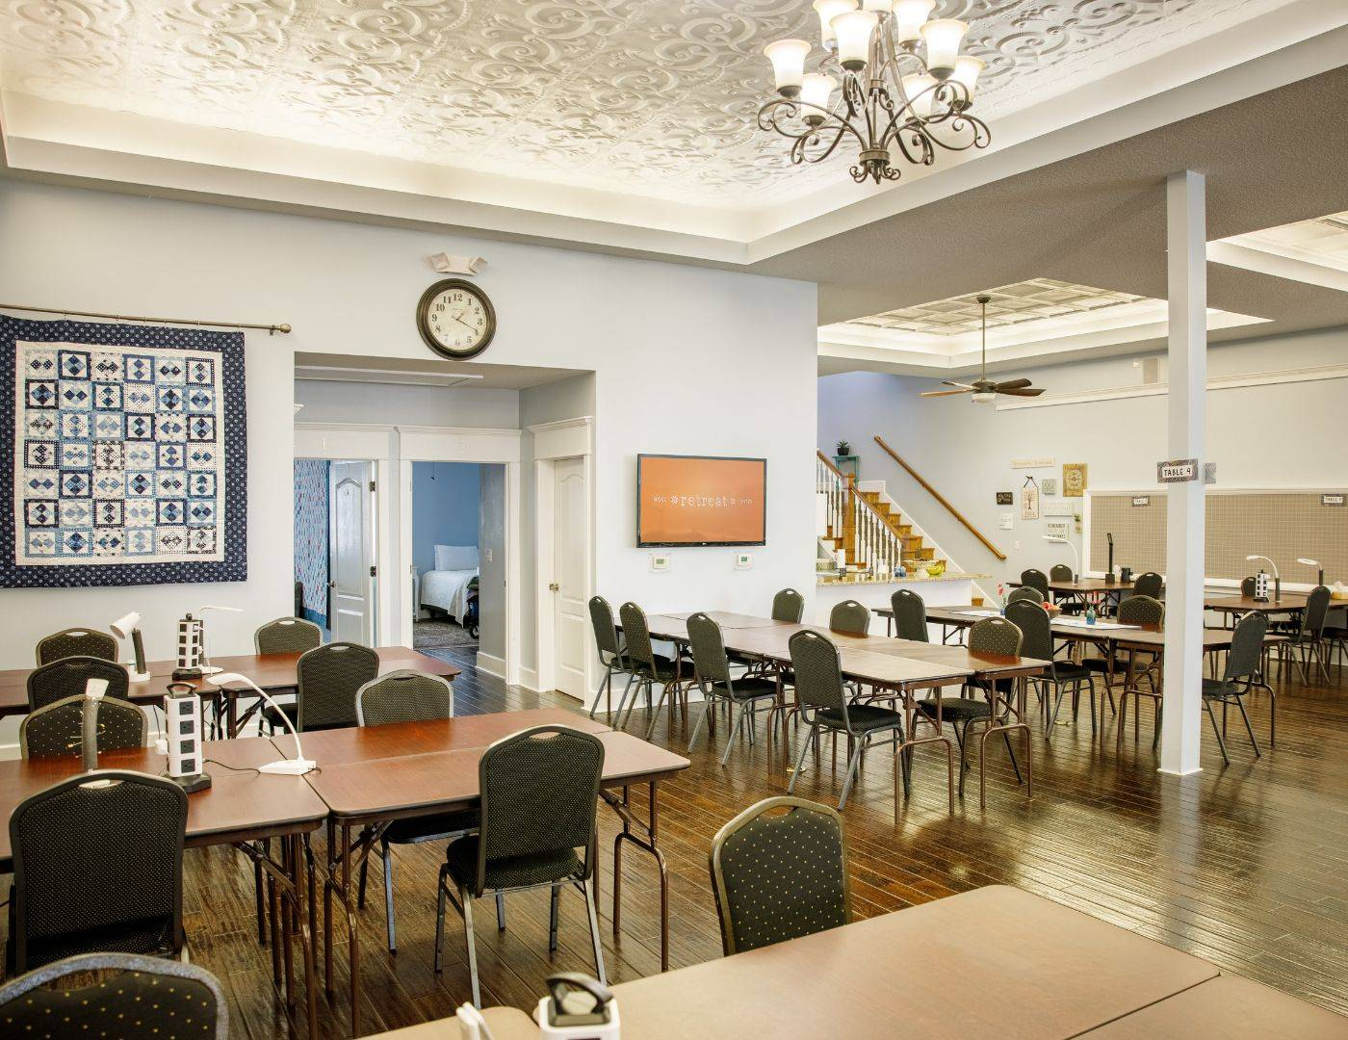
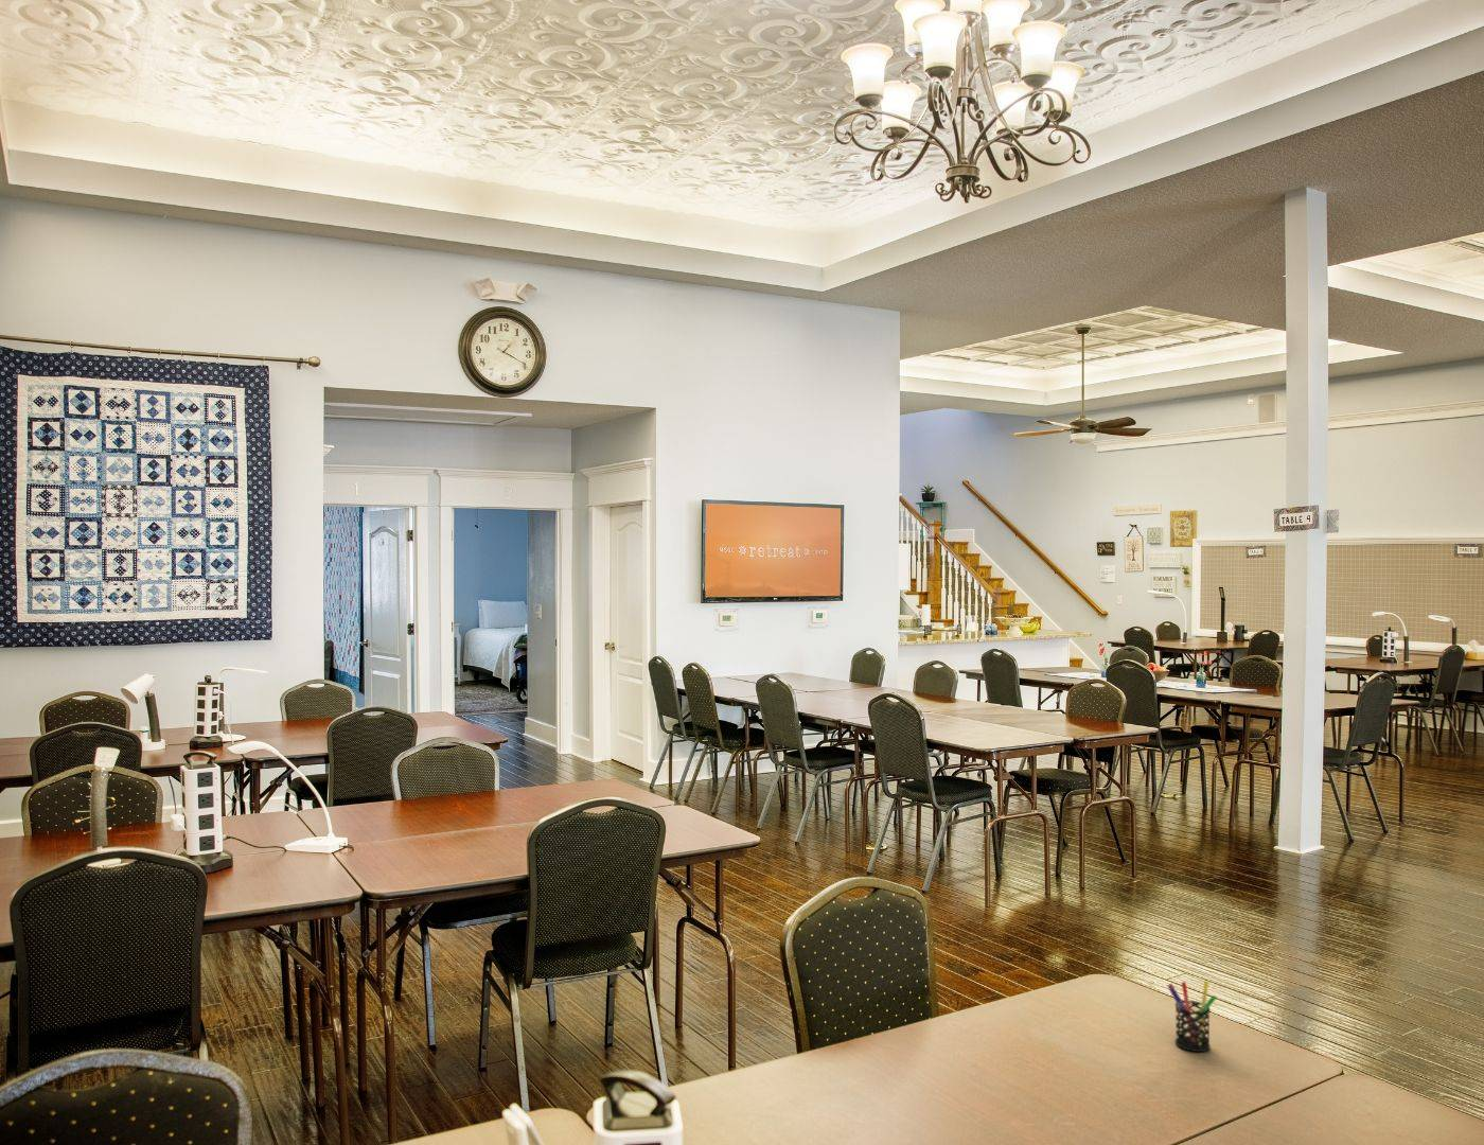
+ pen holder [1167,979,1218,1052]
